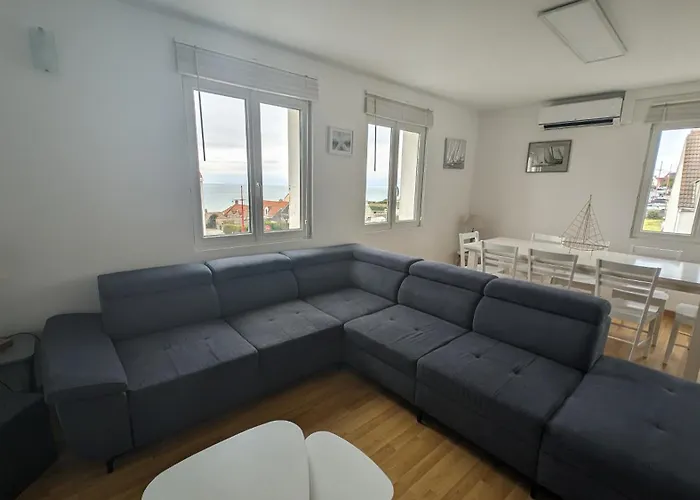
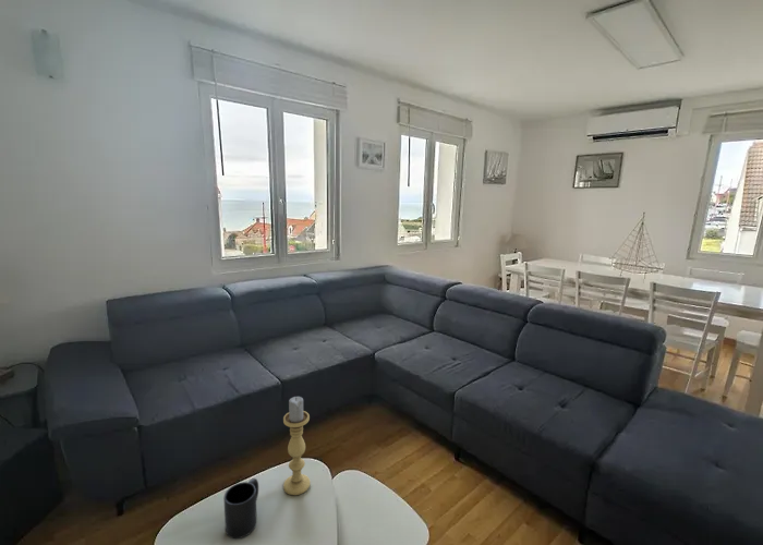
+ candle holder [282,396,312,496]
+ mug [222,477,259,540]
